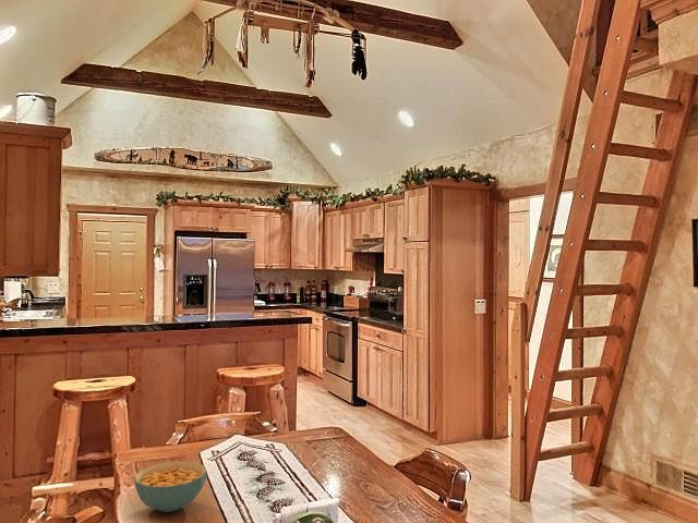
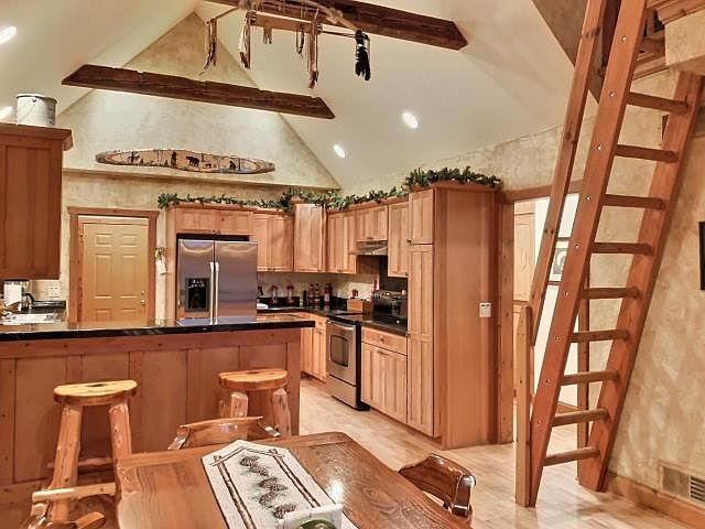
- cereal bowl [133,460,208,513]
